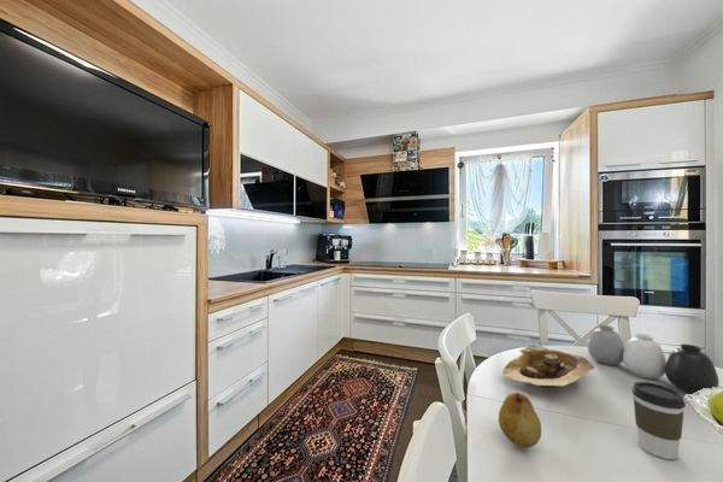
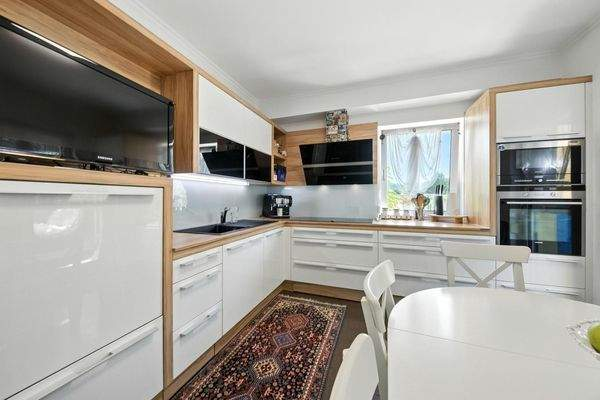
- vase [587,324,719,395]
- coffee cup [631,381,687,460]
- bowl [501,345,595,389]
- fruit [498,392,542,449]
